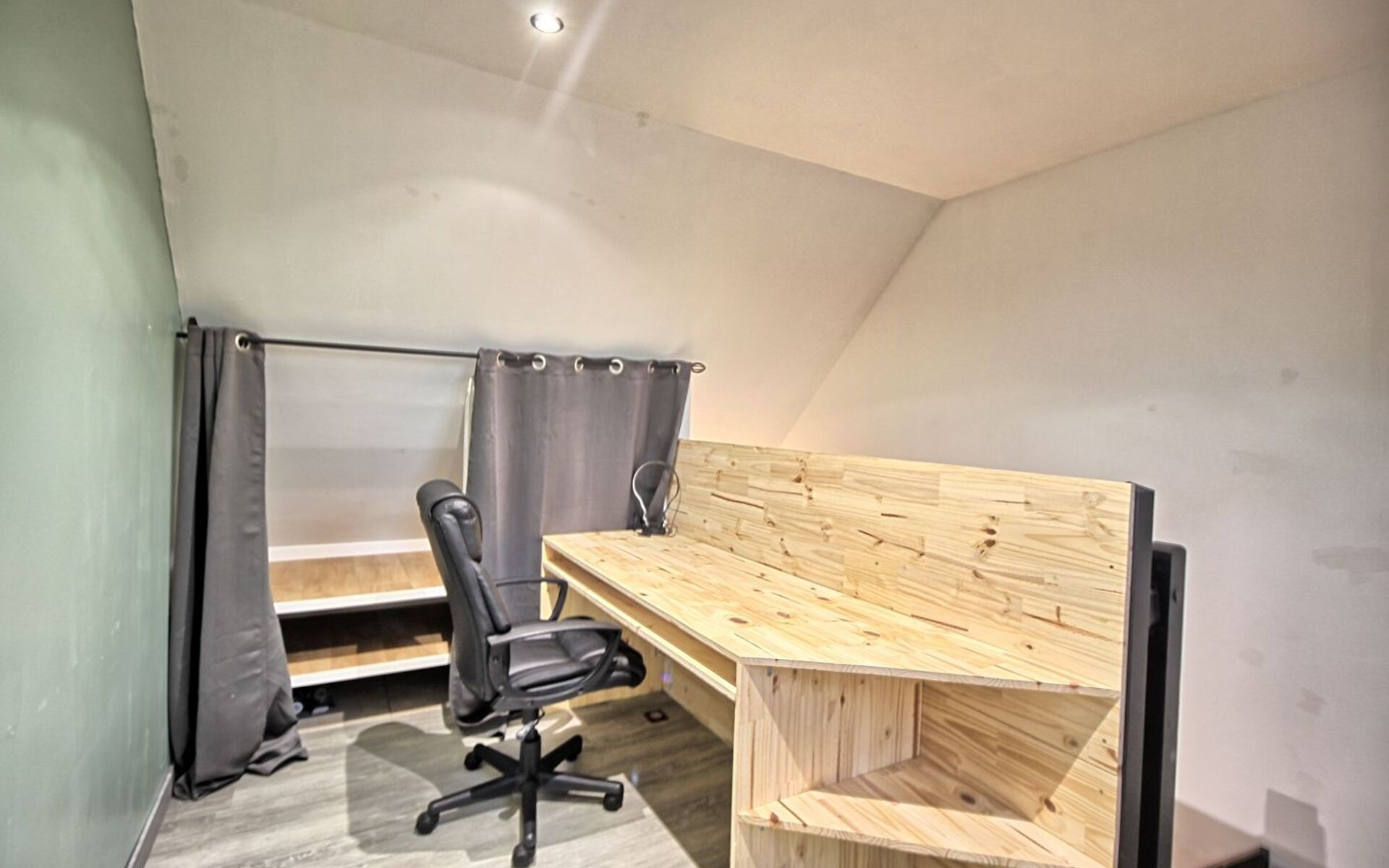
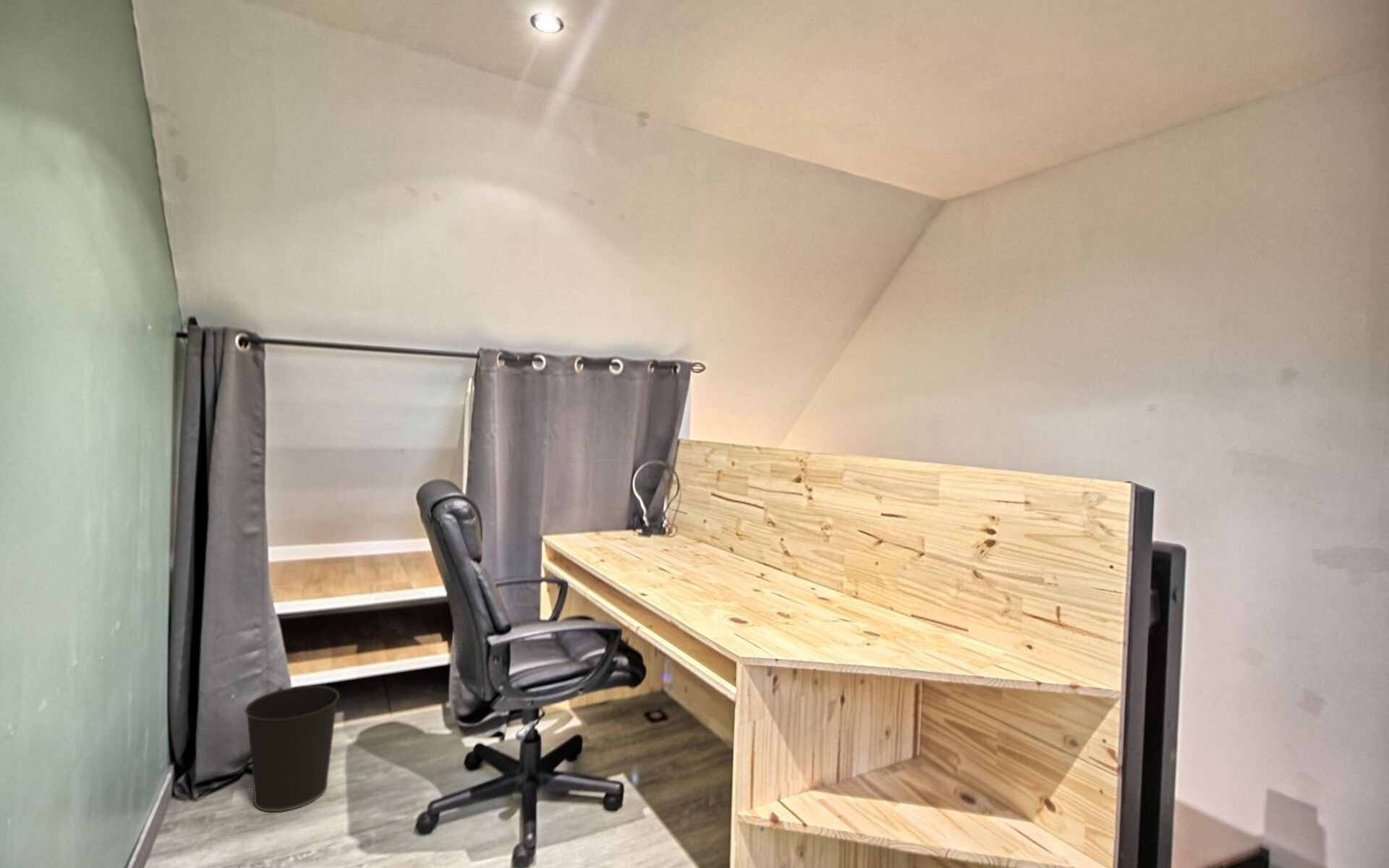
+ wastebasket [244,685,340,812]
